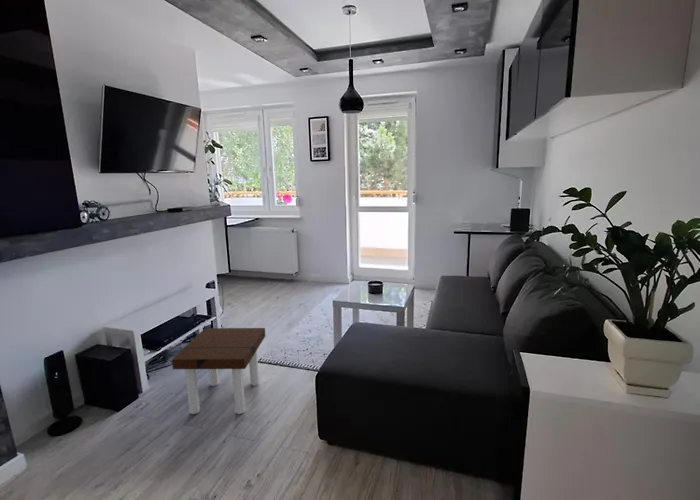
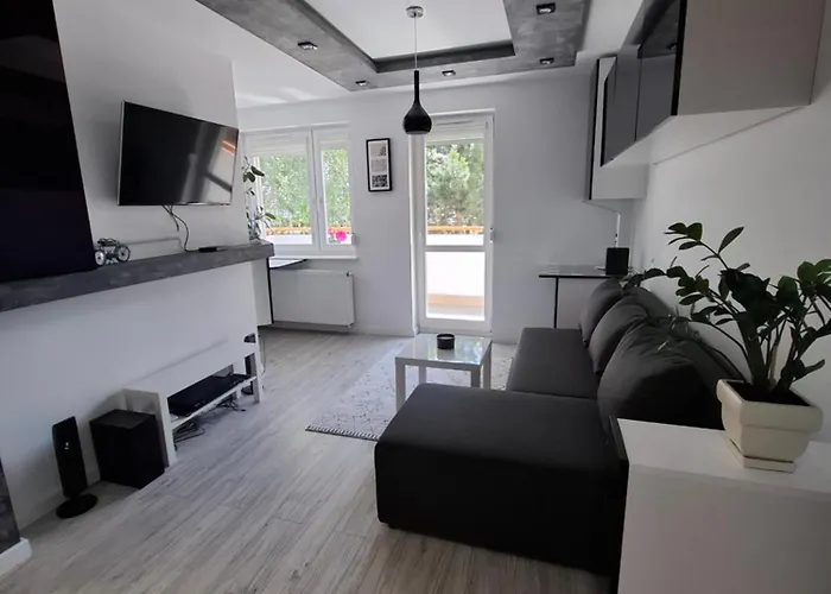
- side table [171,327,266,415]
